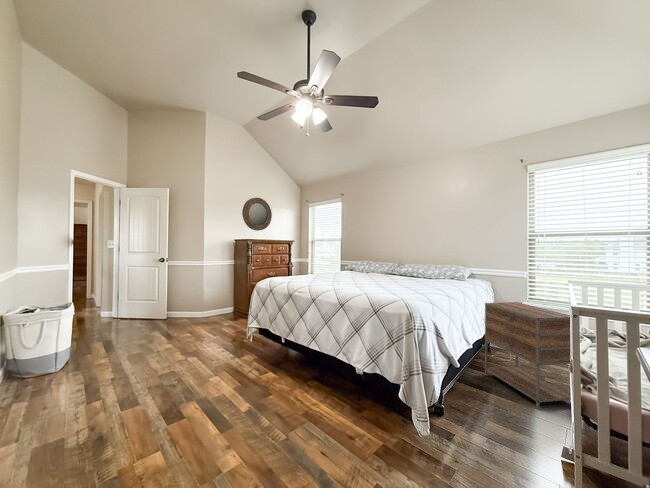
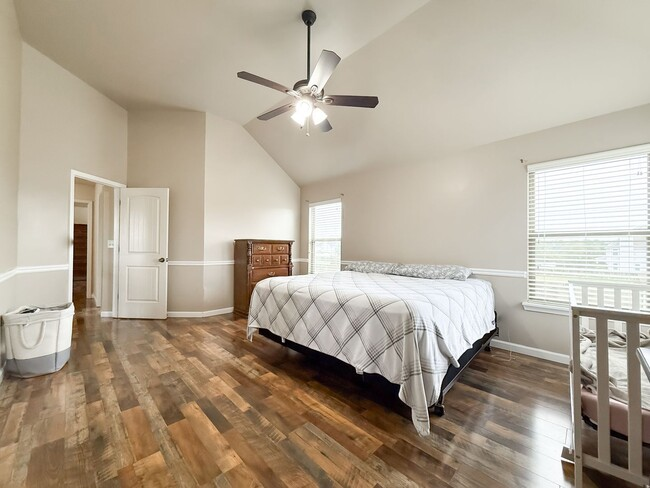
- home mirror [241,197,273,232]
- nightstand [484,301,571,411]
